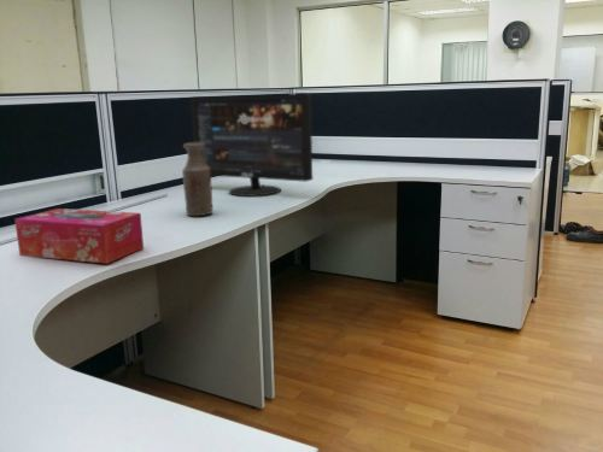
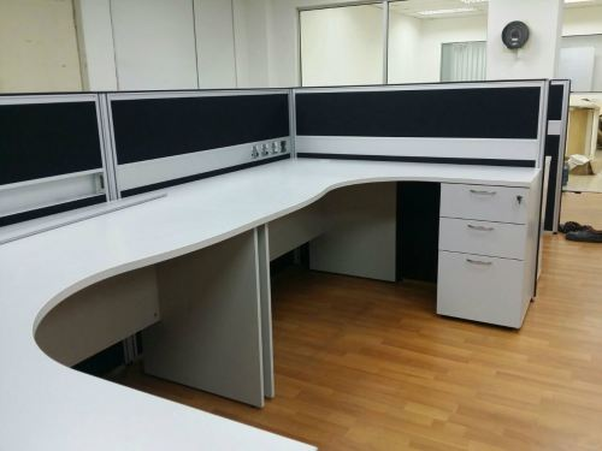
- computer monitor [189,93,315,198]
- tissue box [13,207,145,265]
- bottle [181,141,215,217]
